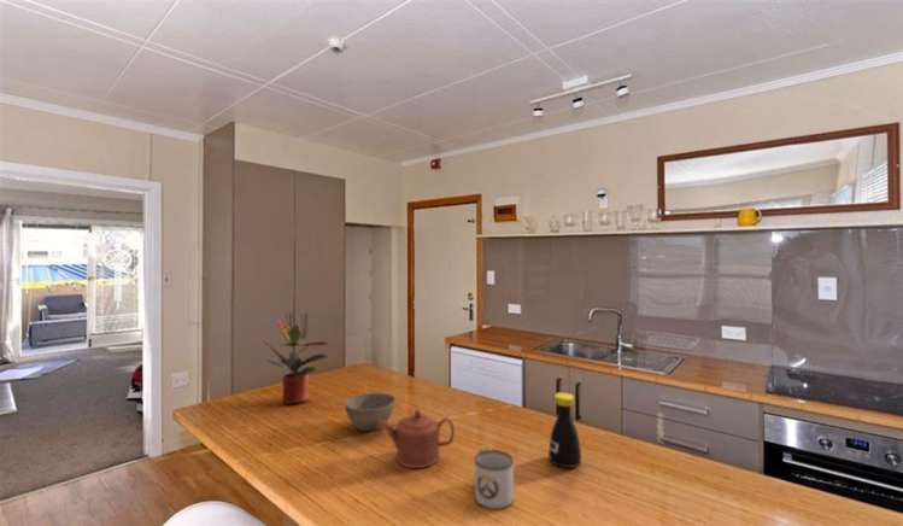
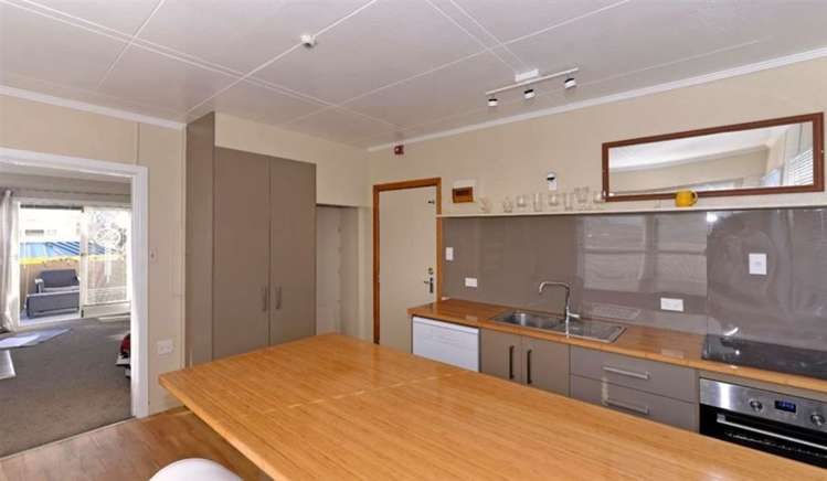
- teapot [380,408,456,469]
- potted plant [263,318,333,405]
- mug [474,446,515,510]
- bowl [344,392,397,432]
- bottle [547,391,582,469]
